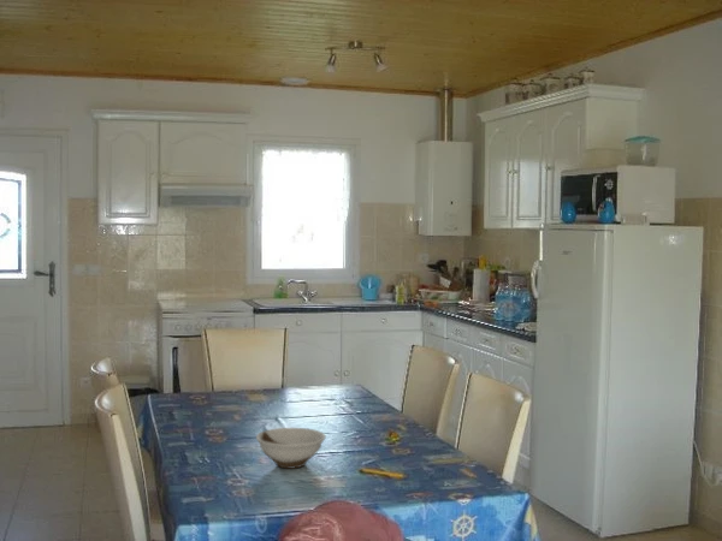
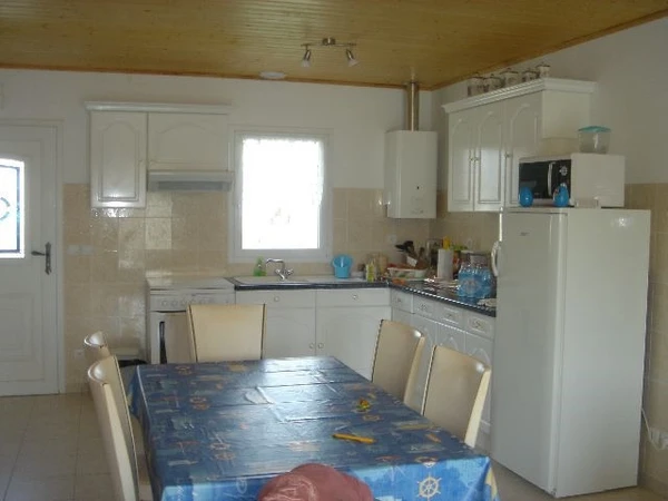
- bowl [255,427,327,470]
